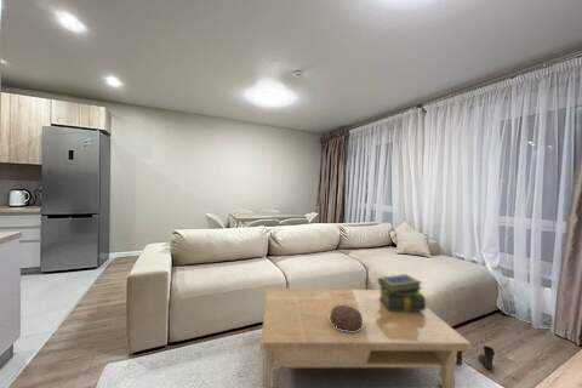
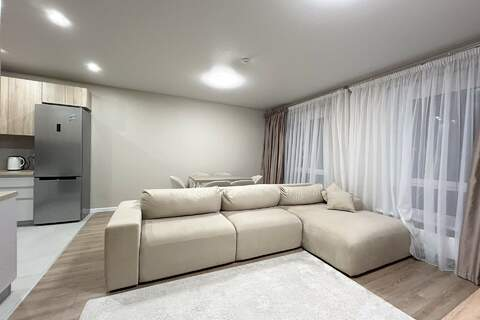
- coffee table [259,287,472,388]
- decorative bowl [330,304,363,331]
- boots [456,344,496,371]
- stack of books [377,273,427,312]
